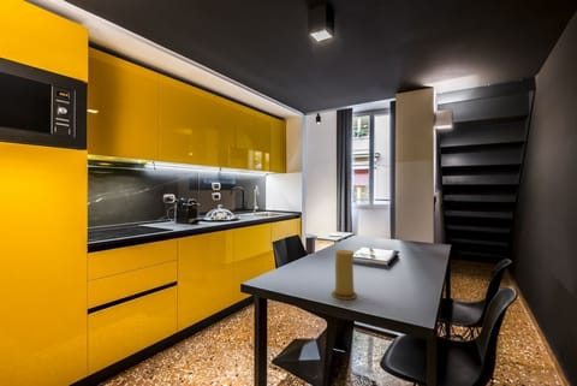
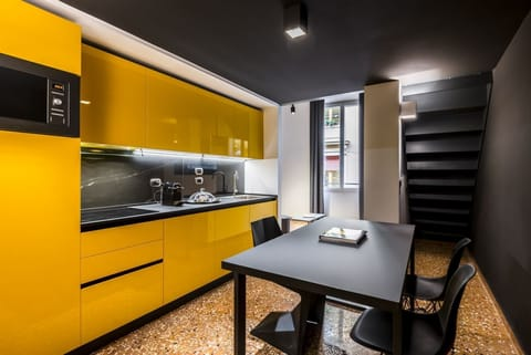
- candle [331,249,358,301]
